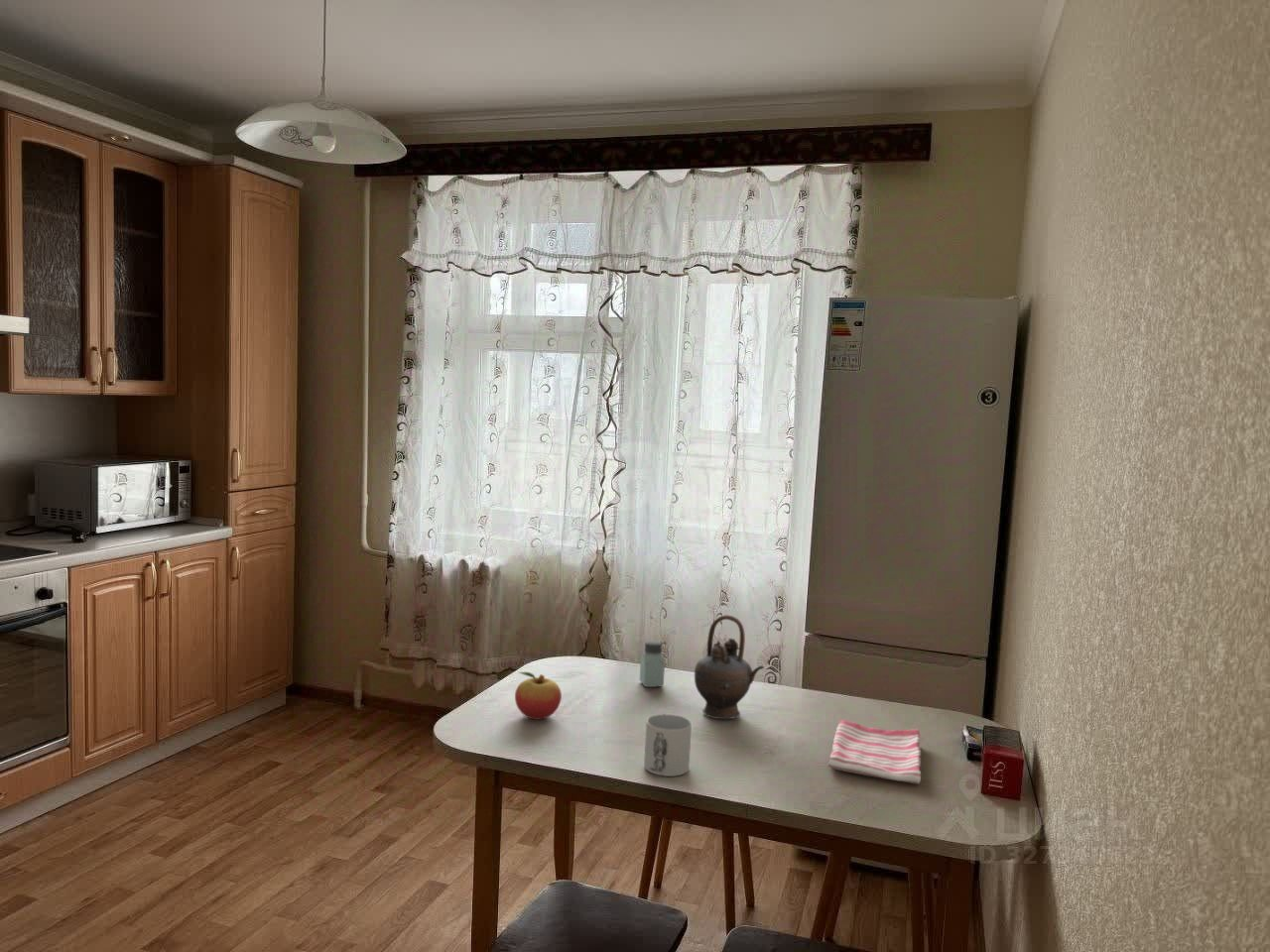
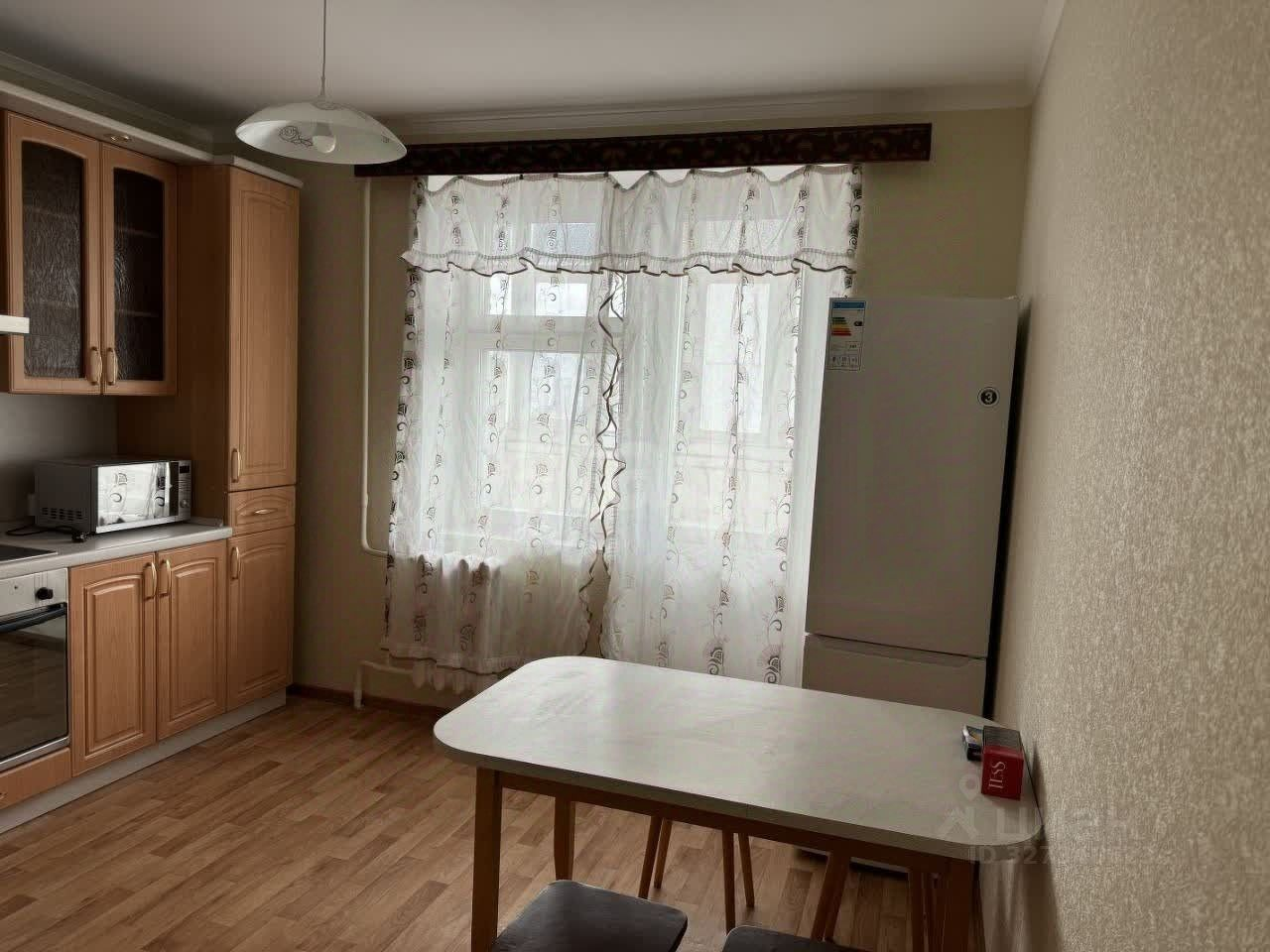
- mug [643,714,693,777]
- teapot [694,614,765,720]
- fruit [514,671,563,720]
- dish towel [827,719,922,785]
- saltshaker [639,640,666,688]
